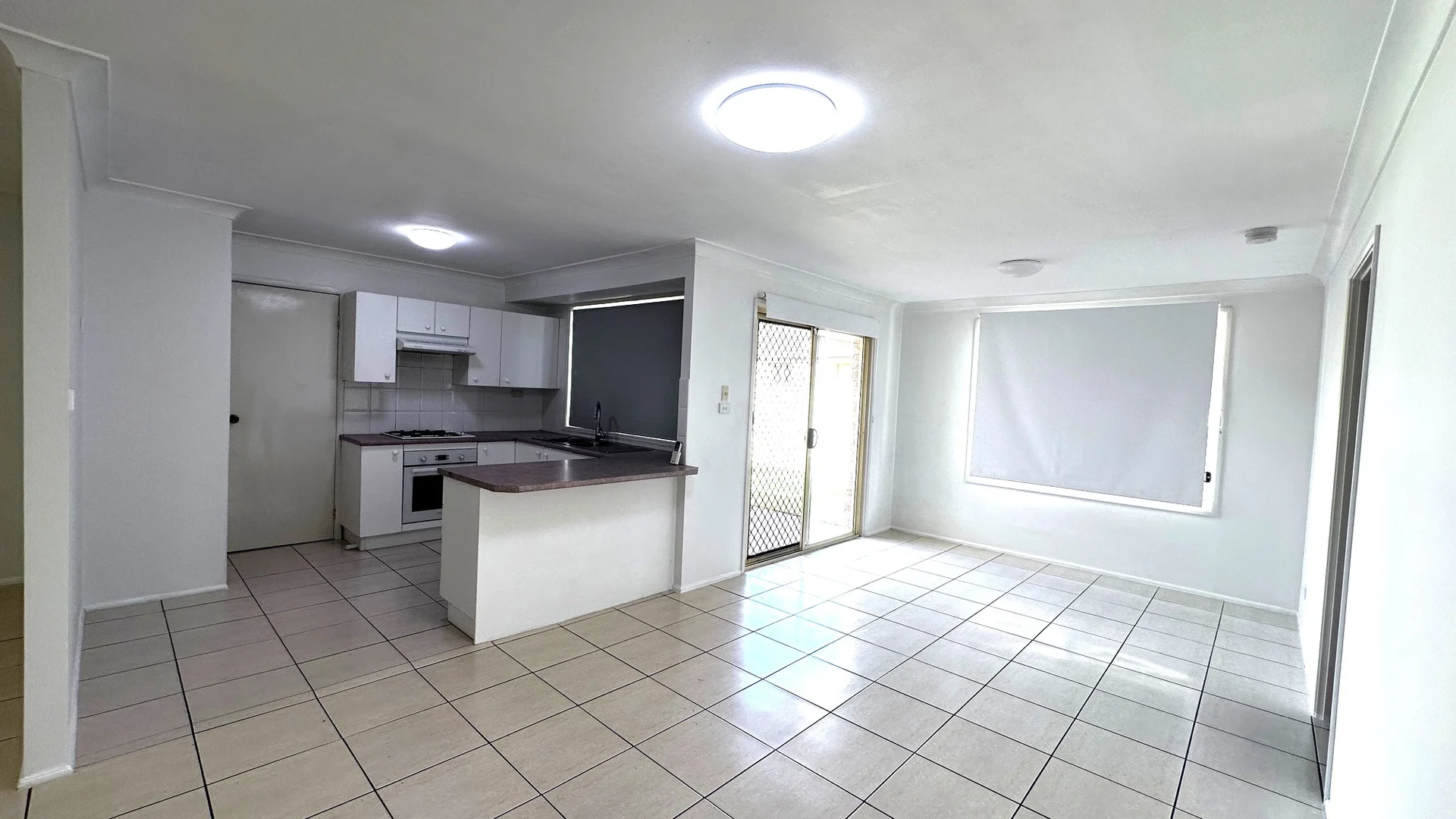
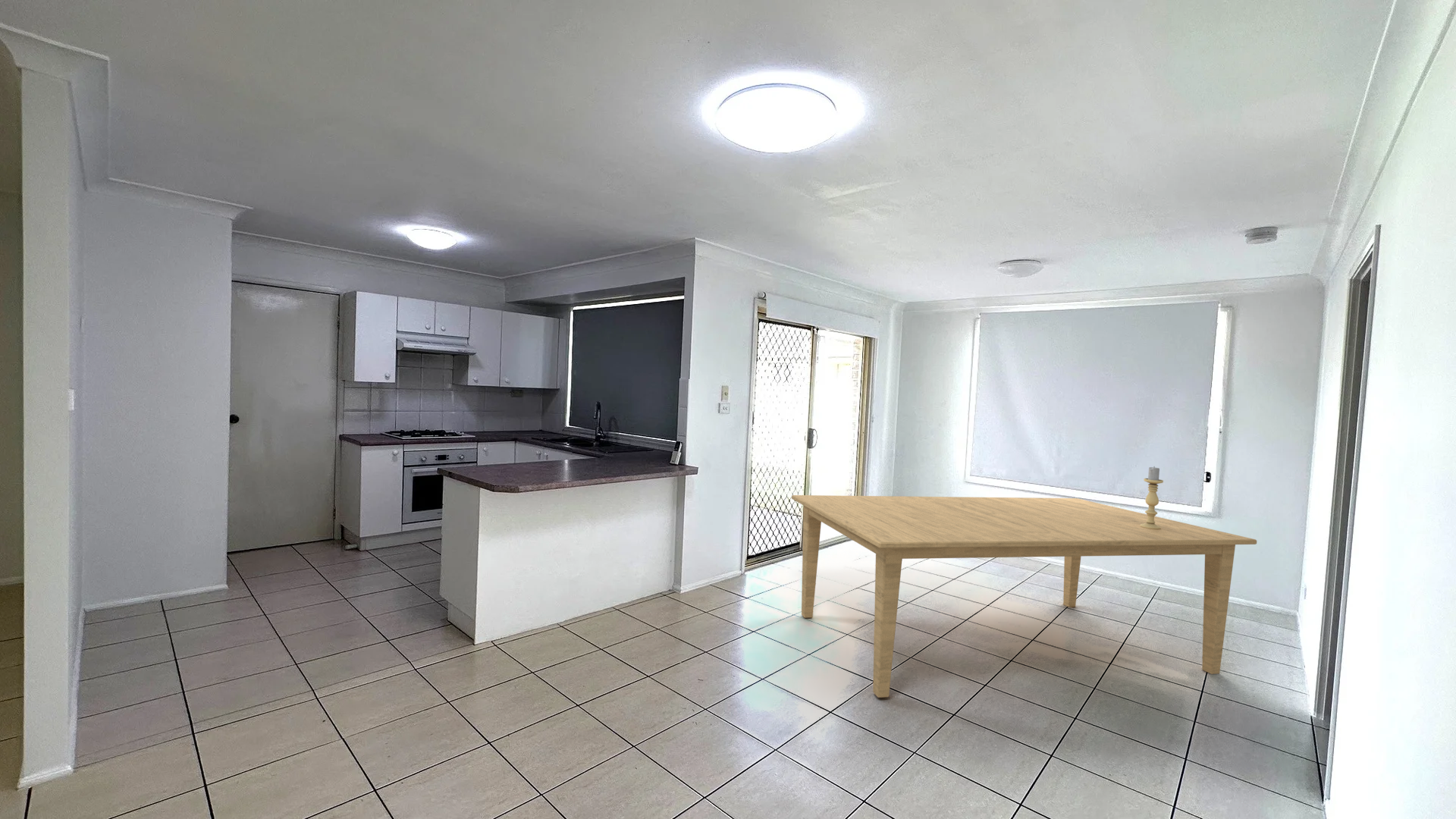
+ candle holder [1141,466,1164,529]
+ dining table [791,494,1257,698]
